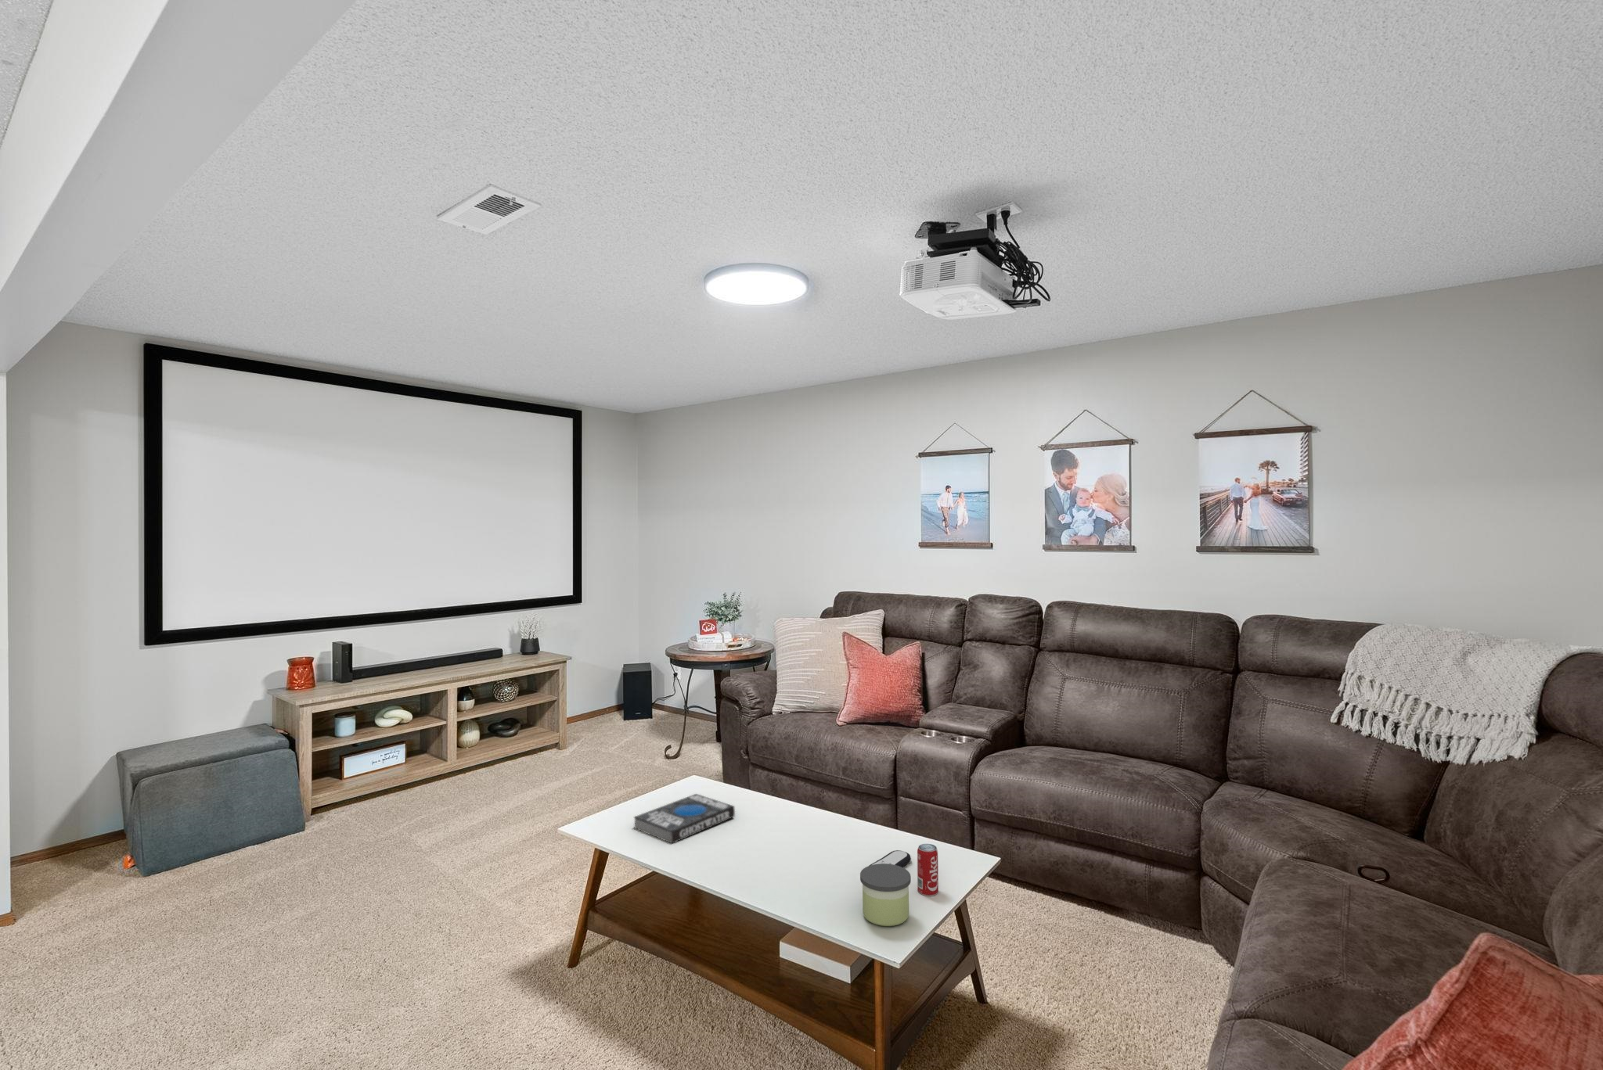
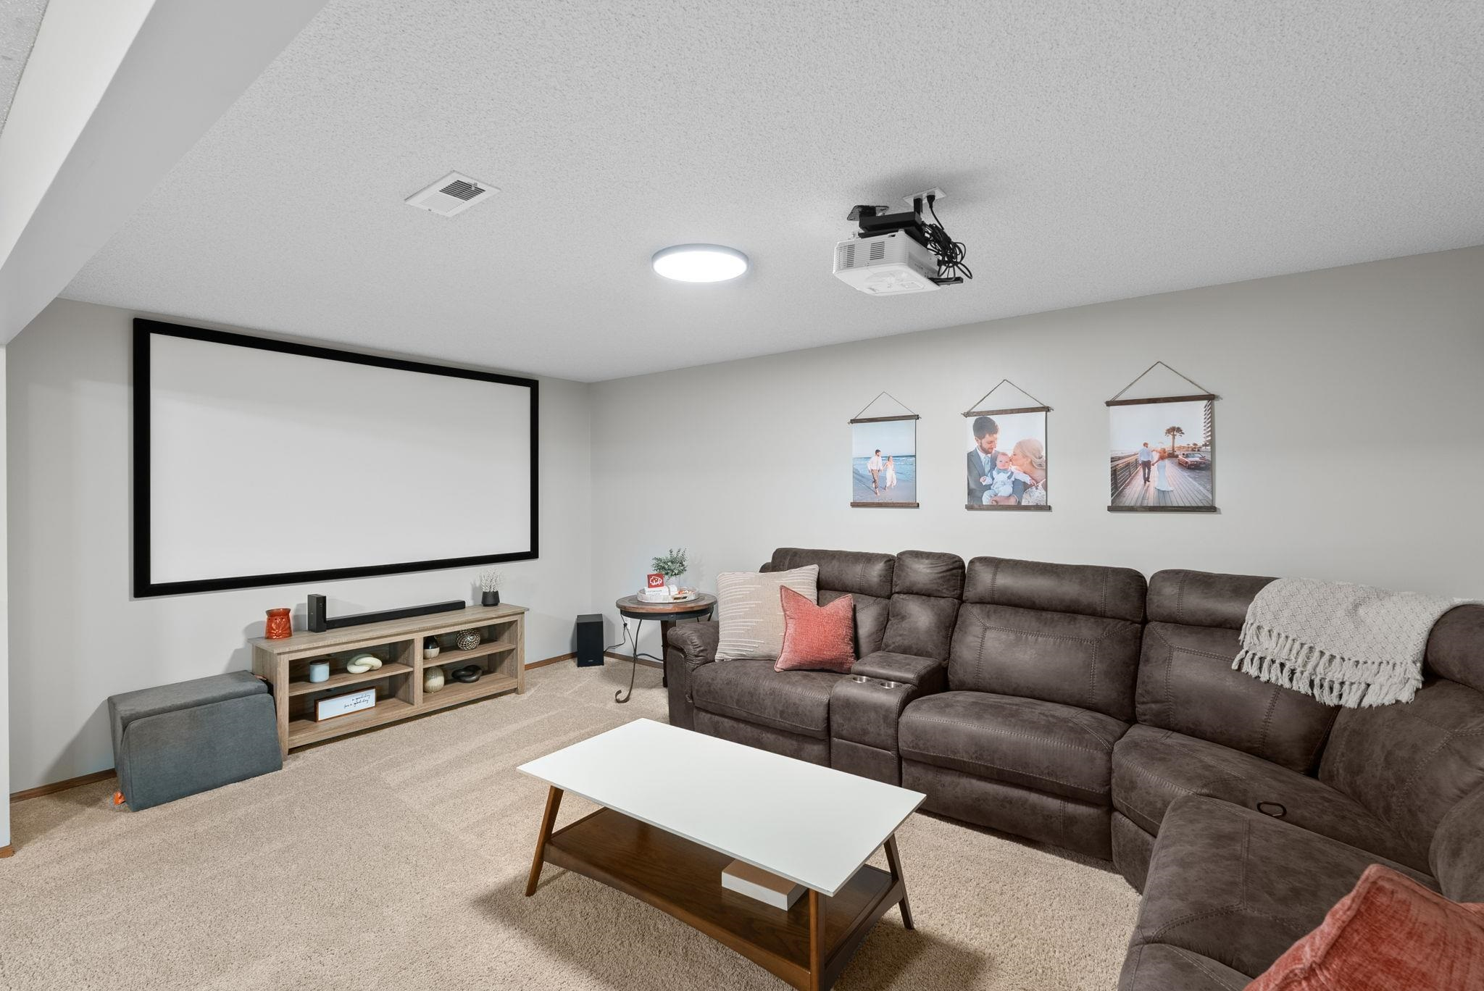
- candle [859,863,911,927]
- beverage can [916,843,939,897]
- book [633,793,736,844]
- remote control [868,849,911,867]
